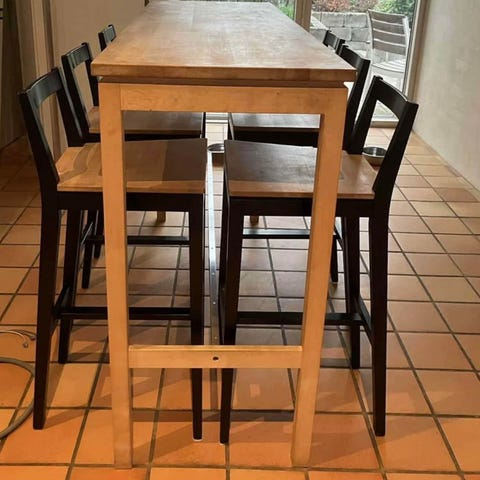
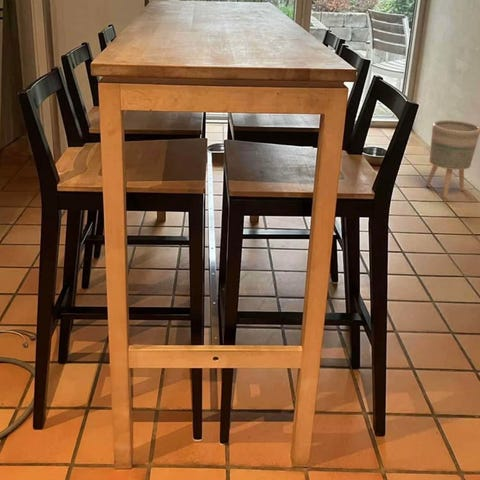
+ planter [424,119,480,199]
